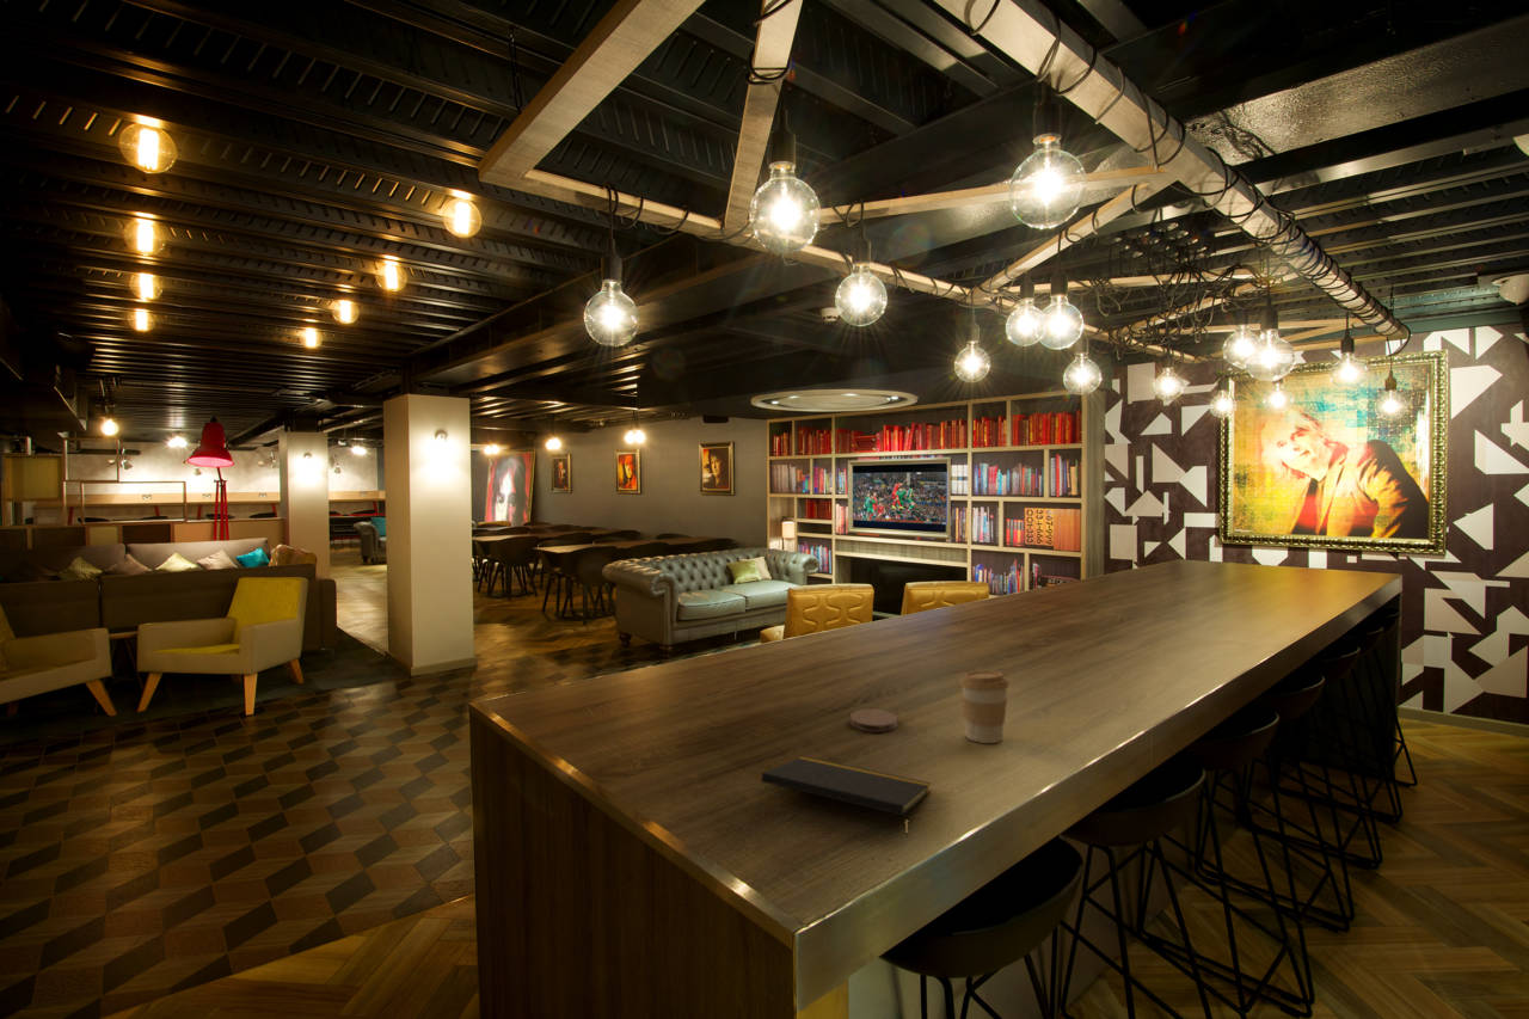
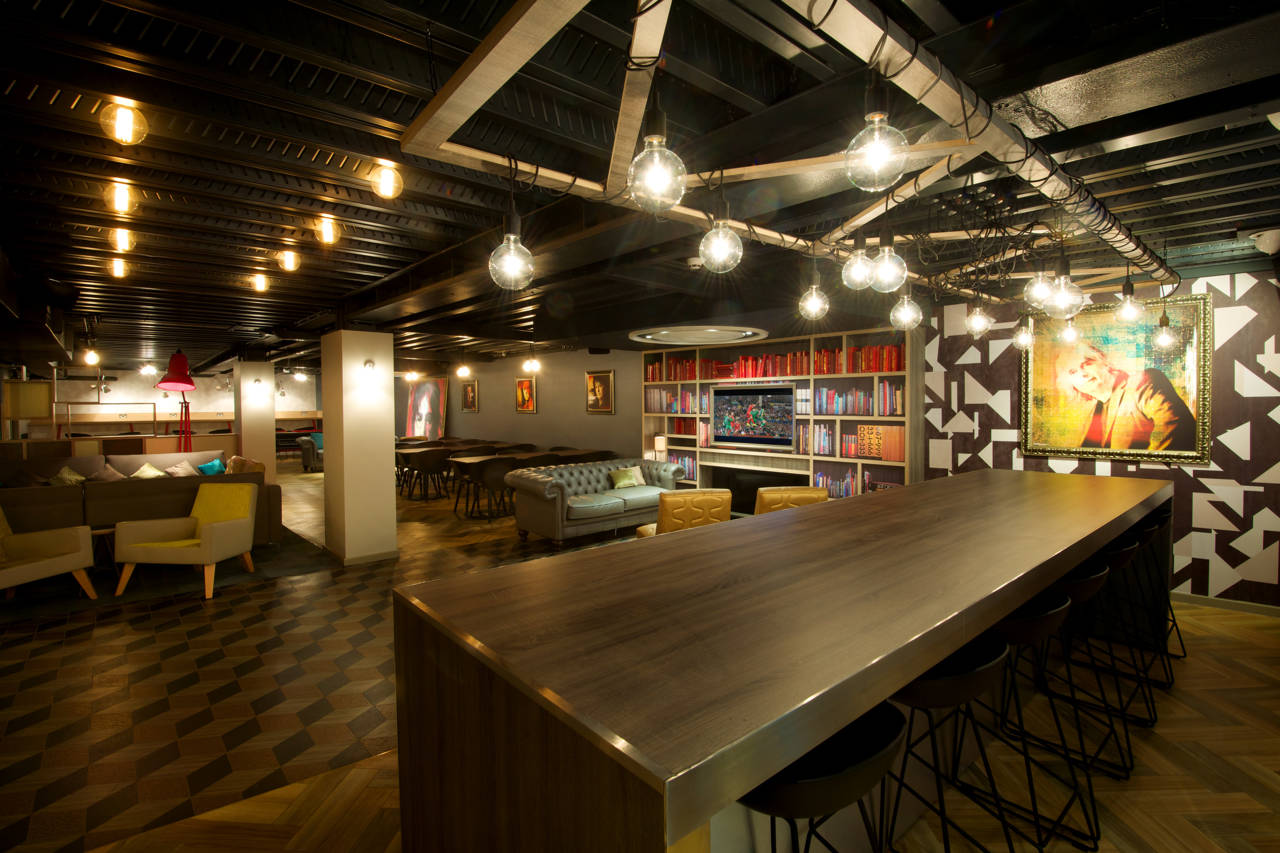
- coffee cup [958,670,1011,744]
- notepad [760,755,932,839]
- coaster [849,708,898,733]
